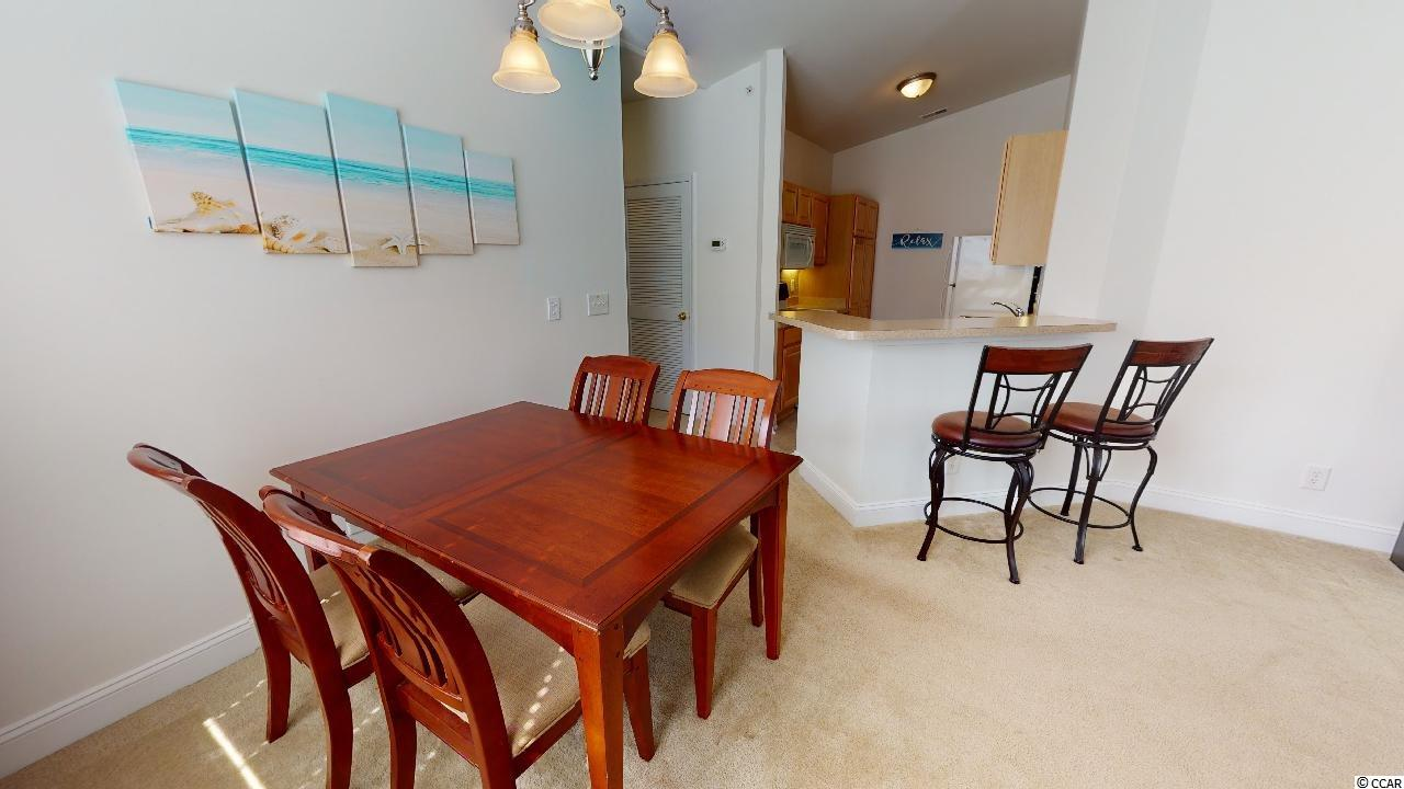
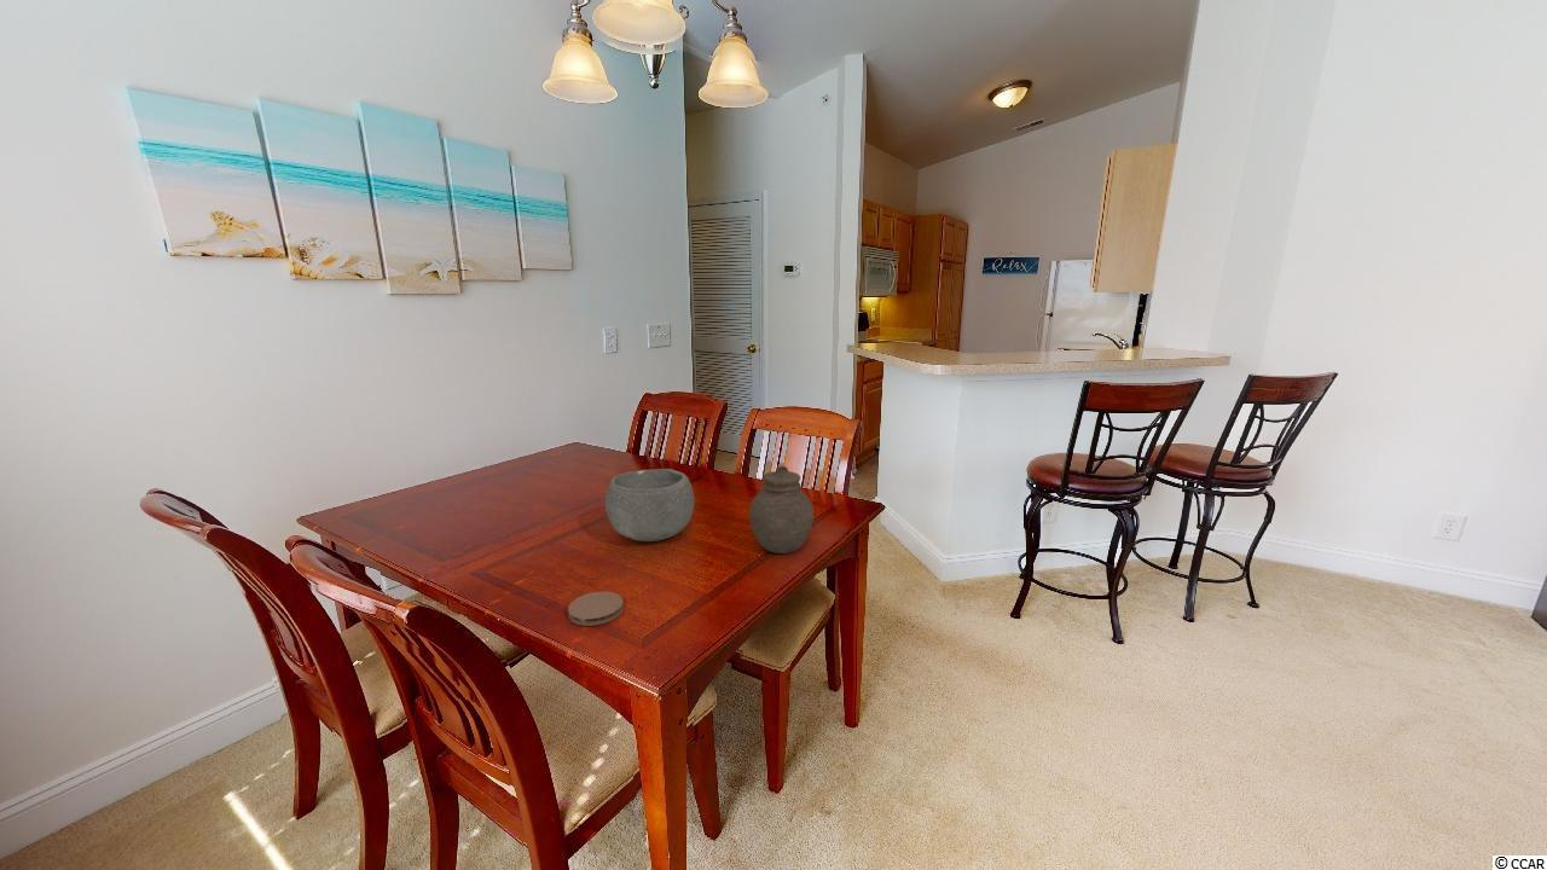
+ coaster [567,591,625,627]
+ jar [748,465,815,555]
+ bowl [604,468,695,543]
